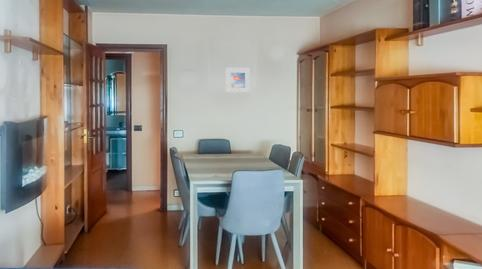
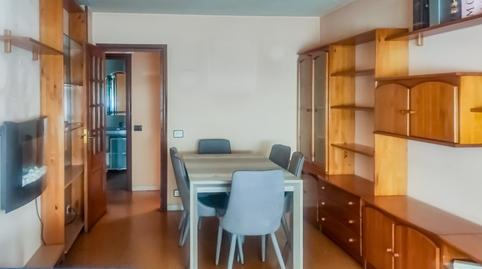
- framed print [225,67,251,93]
